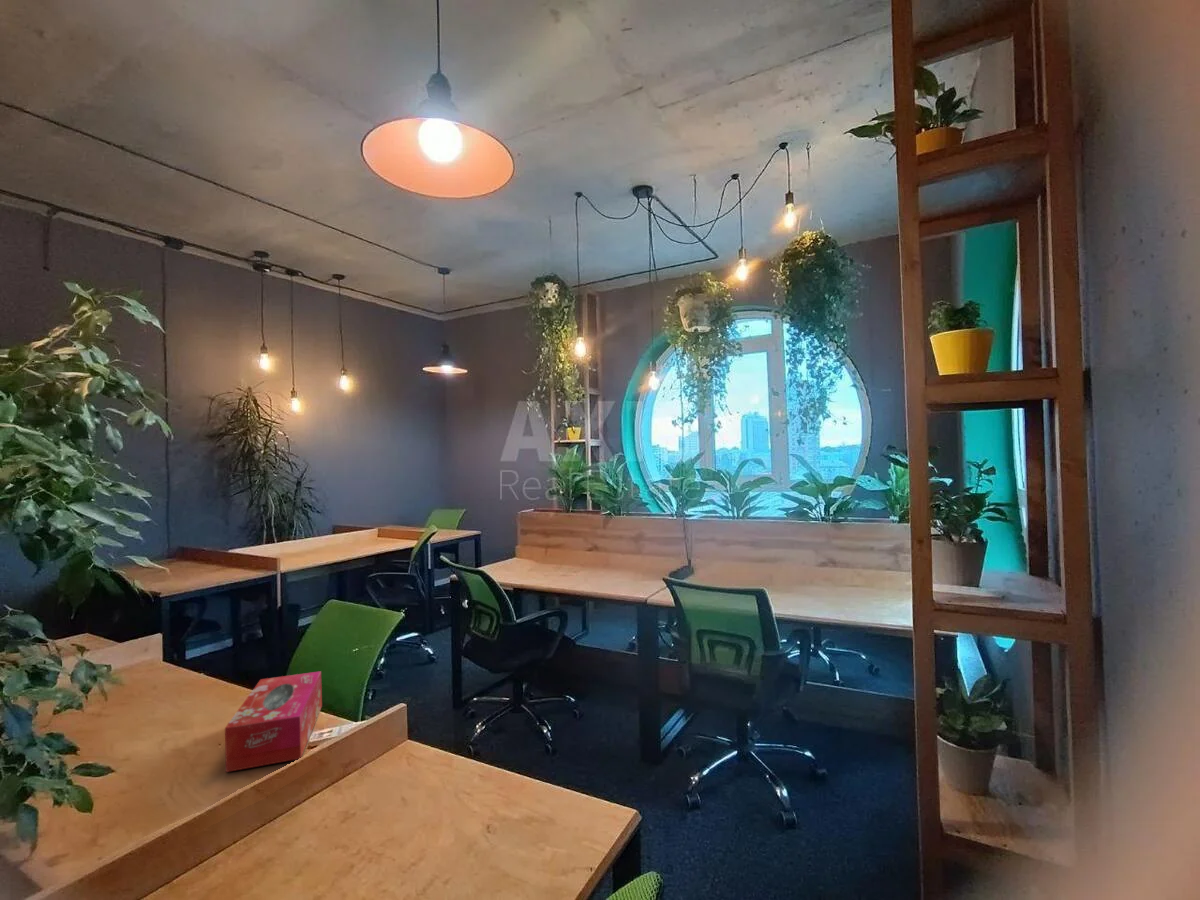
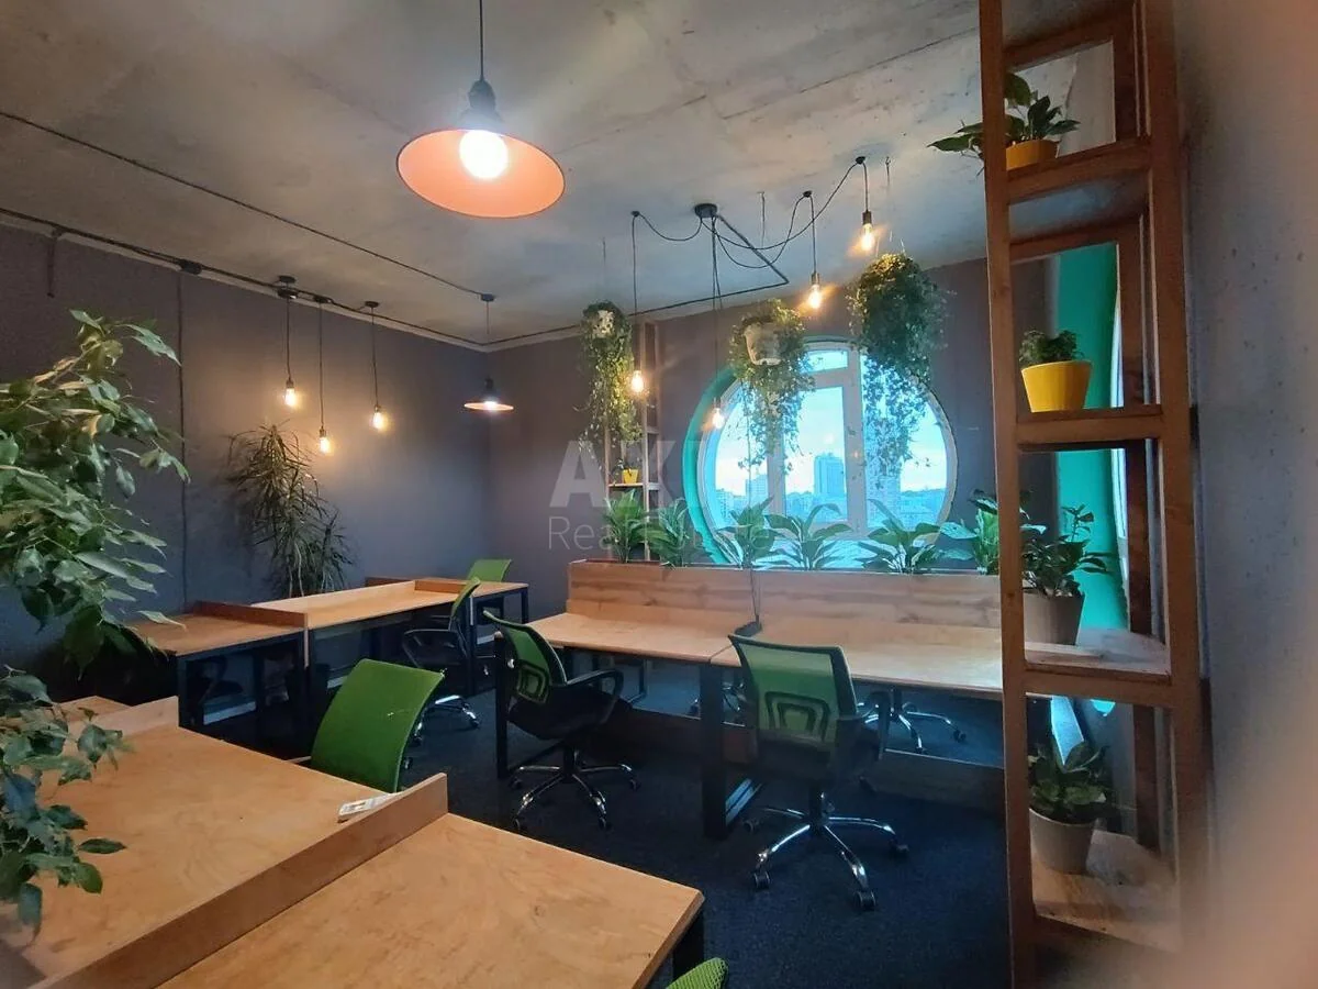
- tissue box [224,670,323,773]
